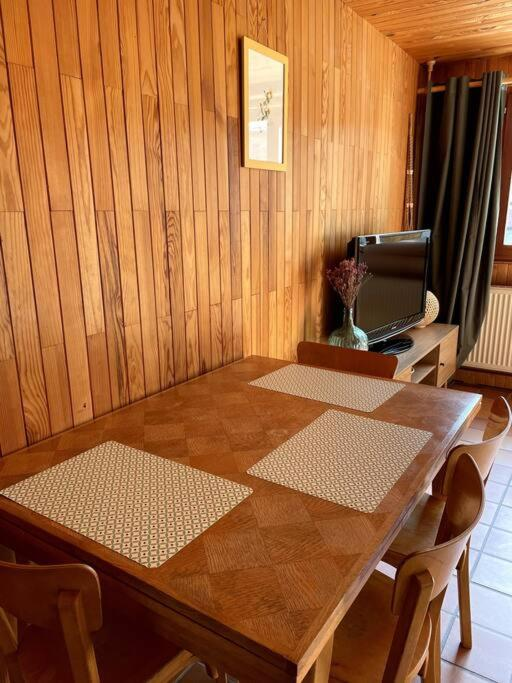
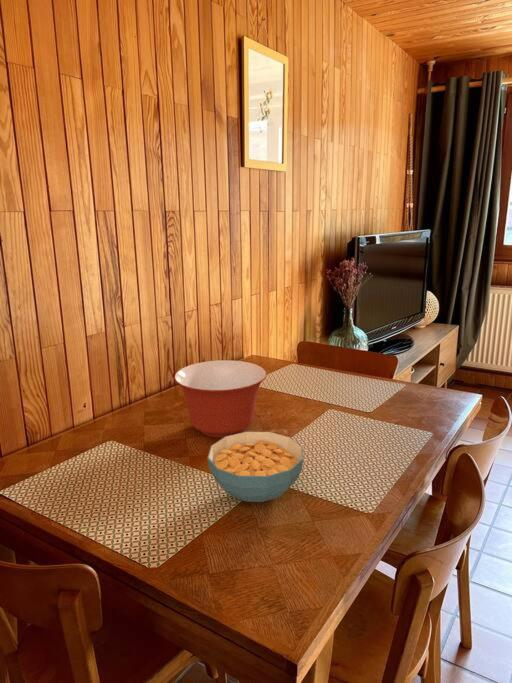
+ mixing bowl [173,359,267,438]
+ cereal bowl [207,431,304,503]
